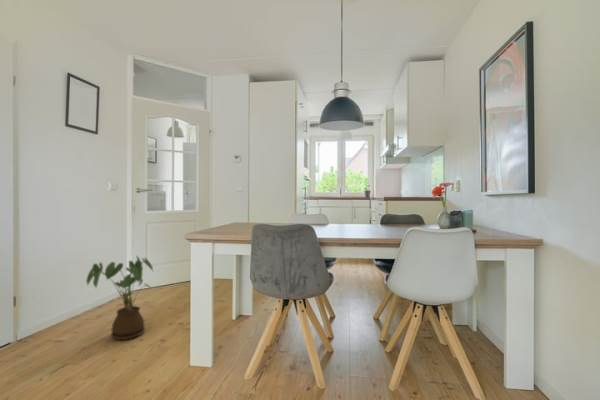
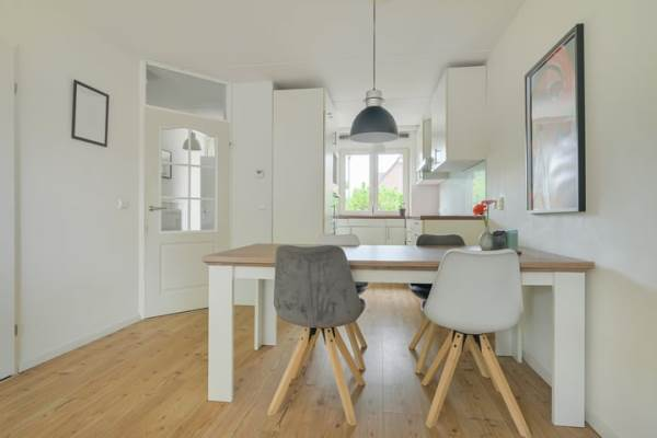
- house plant [85,254,154,341]
